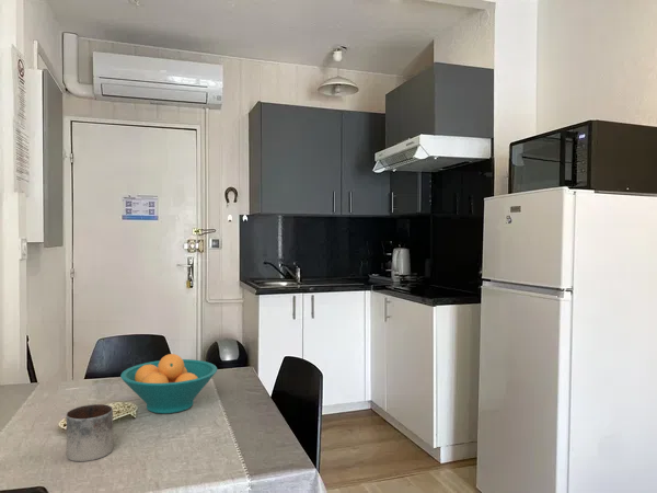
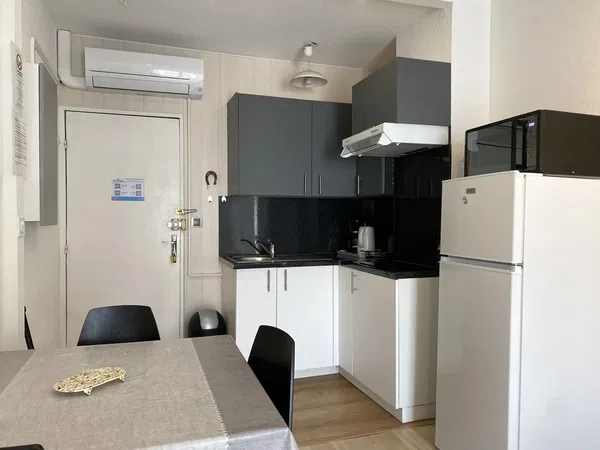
- fruit bowl [119,353,218,415]
- mug [65,403,114,462]
